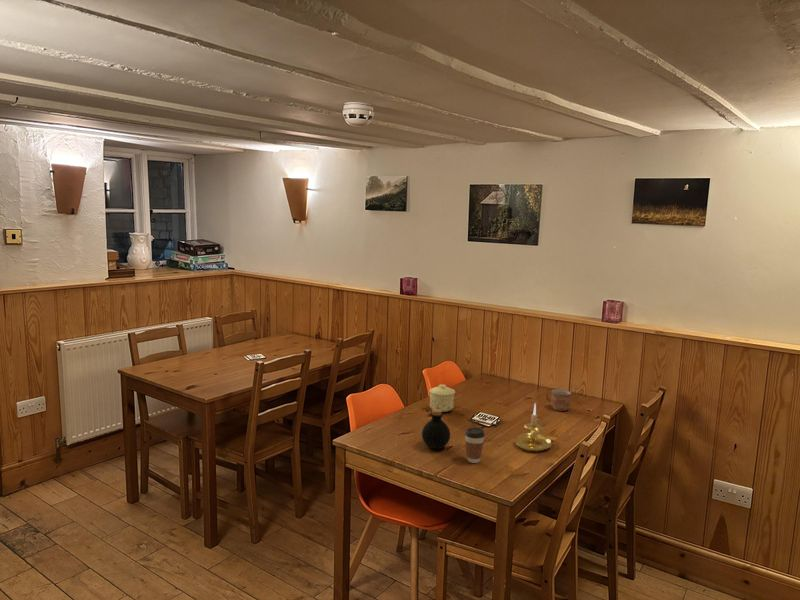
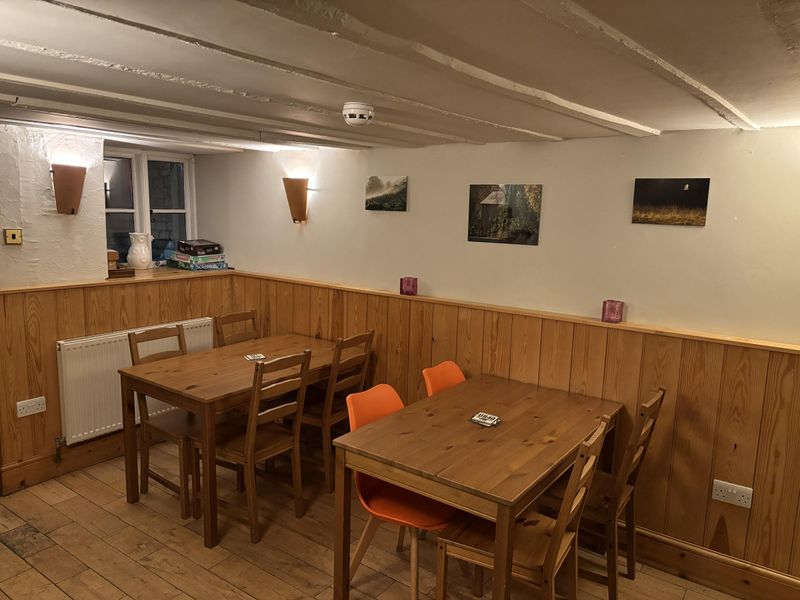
- coffee cup [464,427,486,464]
- sugar bowl [428,383,456,413]
- candle holder [514,402,552,453]
- mug [545,388,572,412]
- bottle [421,409,451,450]
